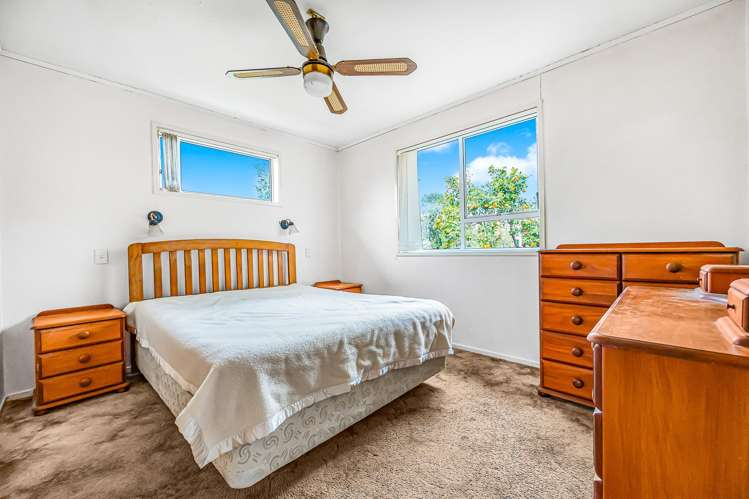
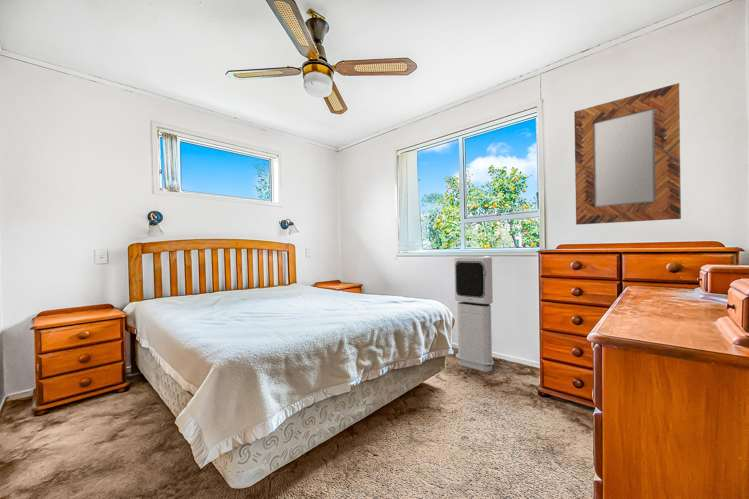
+ air purifier [453,255,495,373]
+ home mirror [573,82,682,226]
